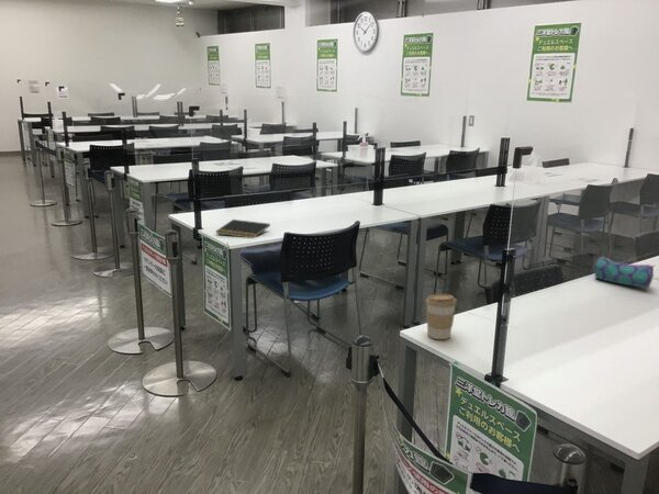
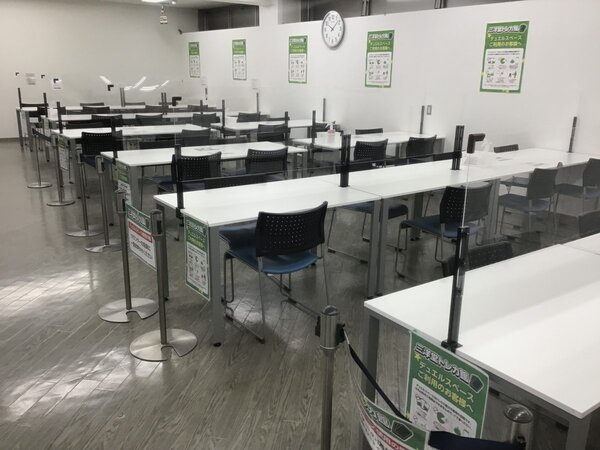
- pencil case [591,255,656,289]
- coffee cup [424,293,458,340]
- notepad [214,218,271,239]
